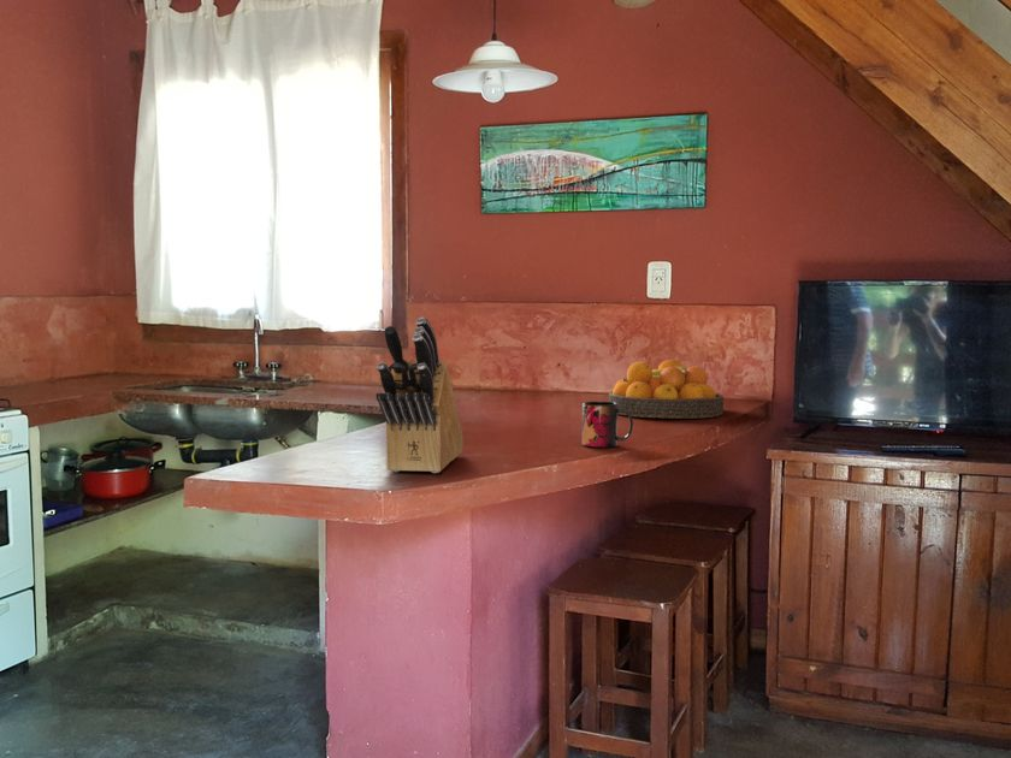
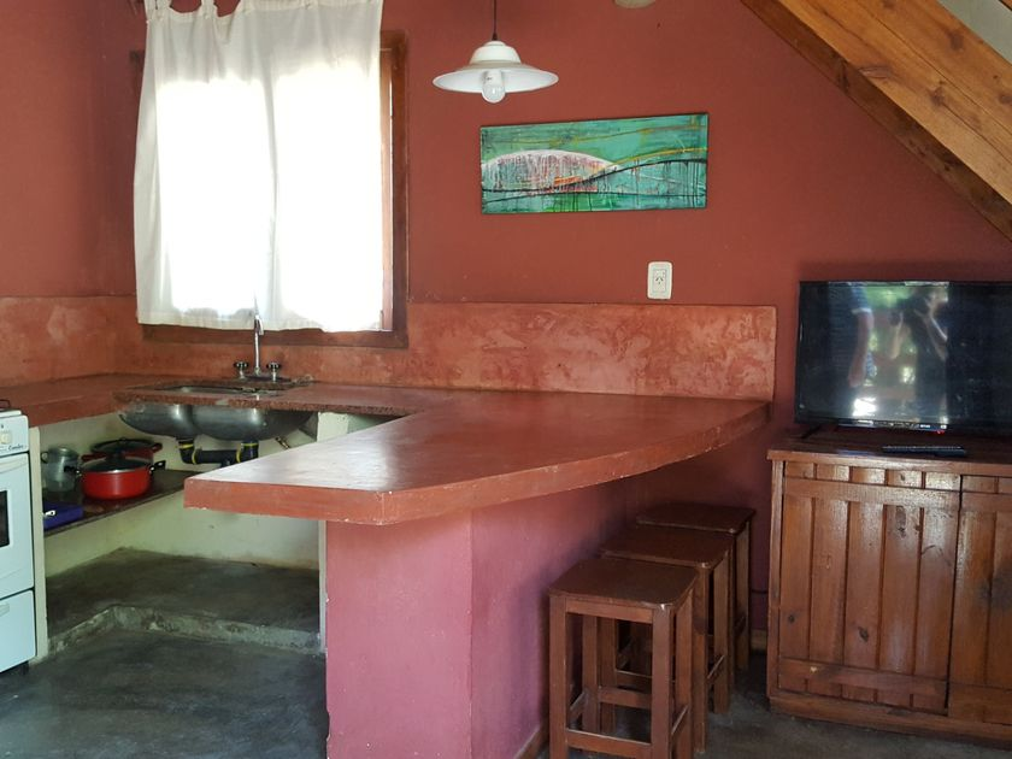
- knife block [376,316,465,474]
- mug [581,401,634,449]
- fruit bowl [608,359,725,420]
